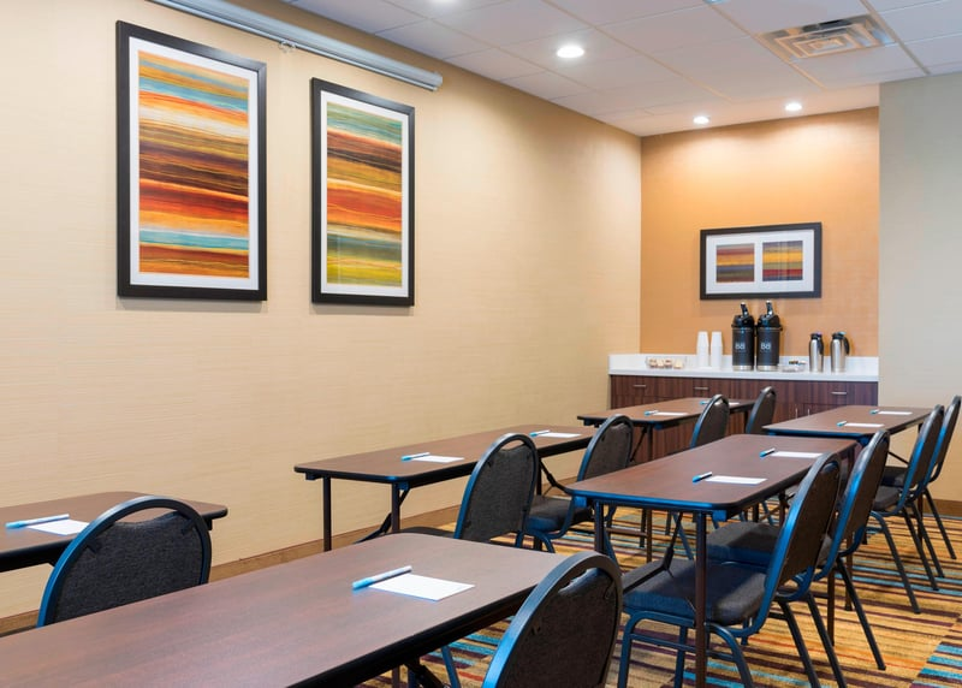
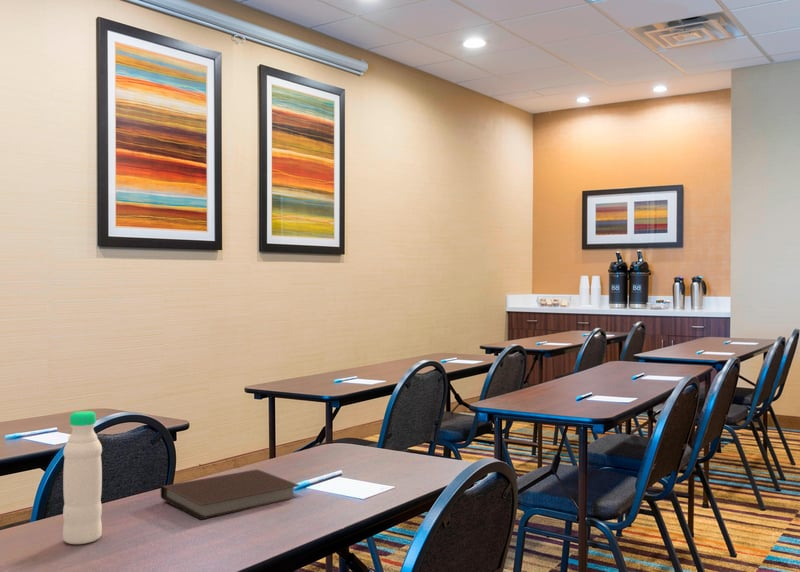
+ notebook [160,468,301,521]
+ water bottle [62,410,103,545]
